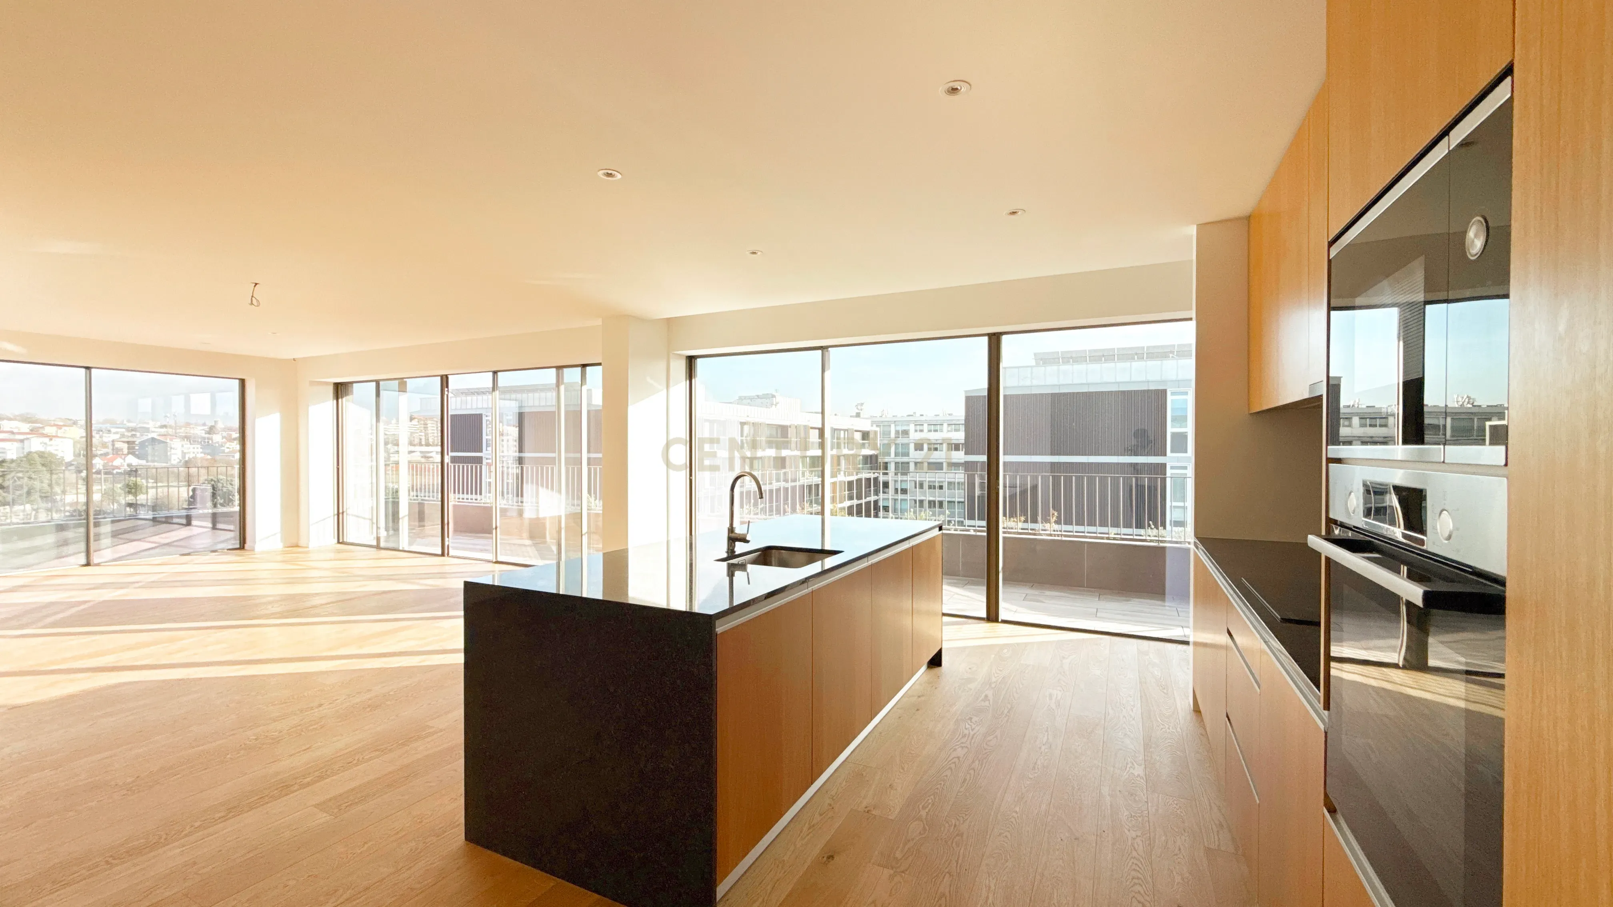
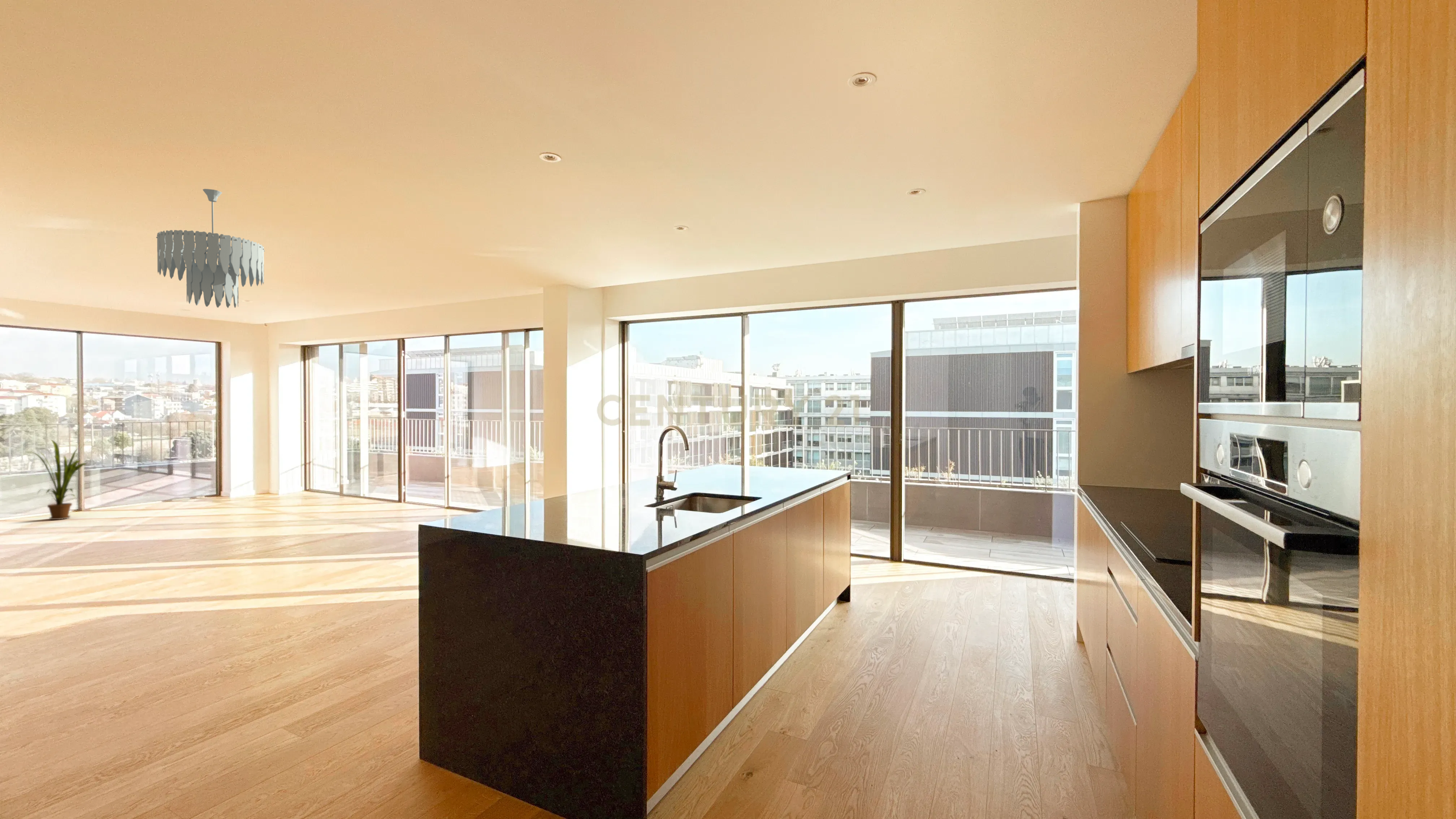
+ ceiling light fixture [156,188,265,308]
+ house plant [25,439,89,520]
